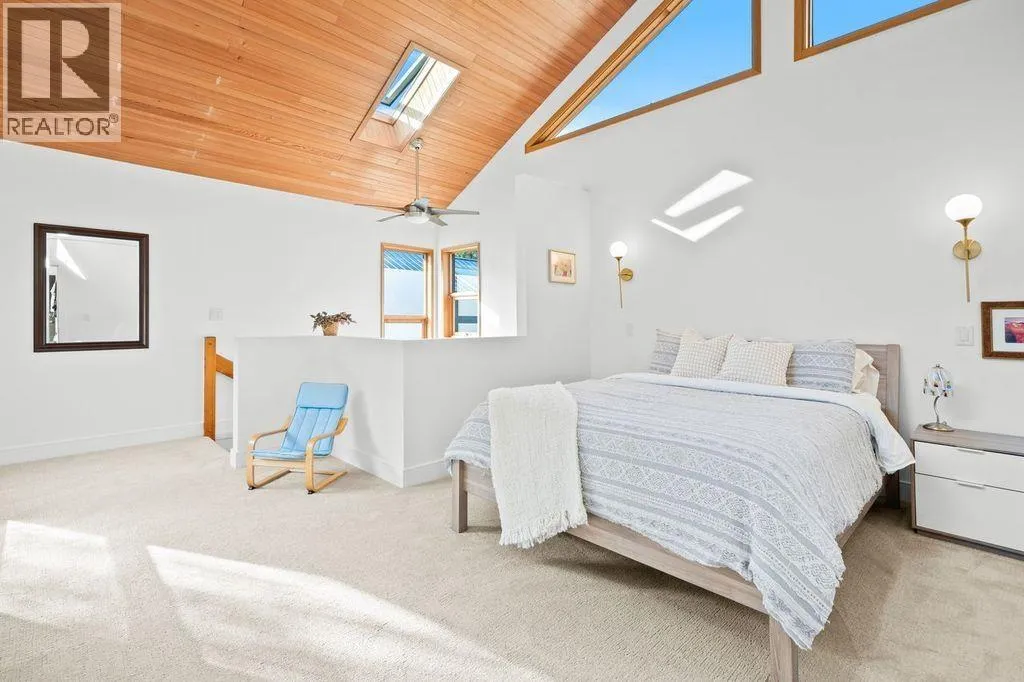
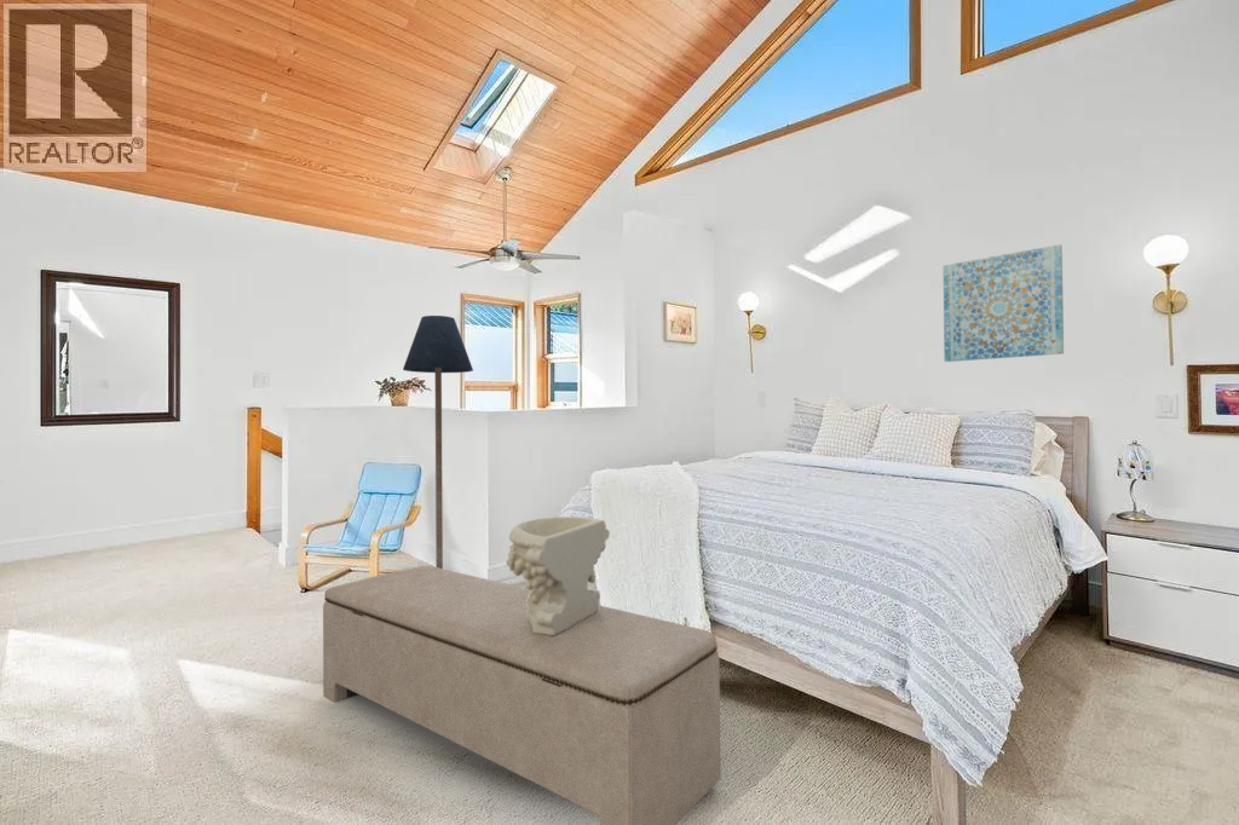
+ bench [322,565,721,825]
+ decorative bowl [505,515,611,635]
+ wall art [941,243,1065,363]
+ floor lamp [402,315,474,570]
